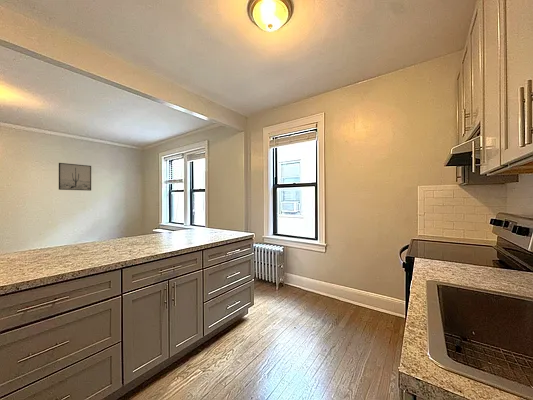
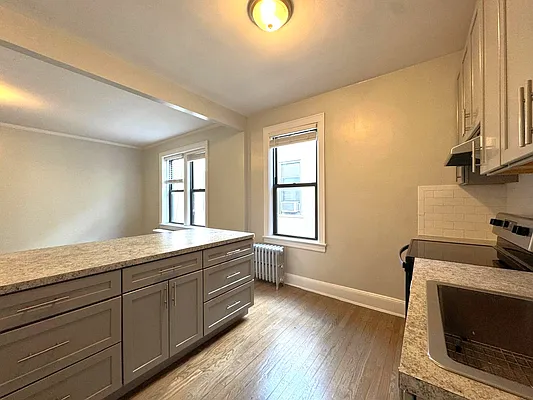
- wall art [58,162,92,192]
